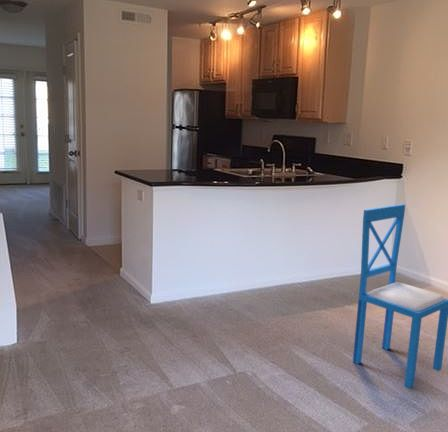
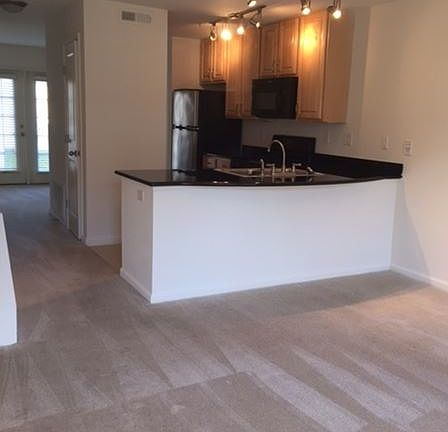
- dining chair [352,203,448,389]
